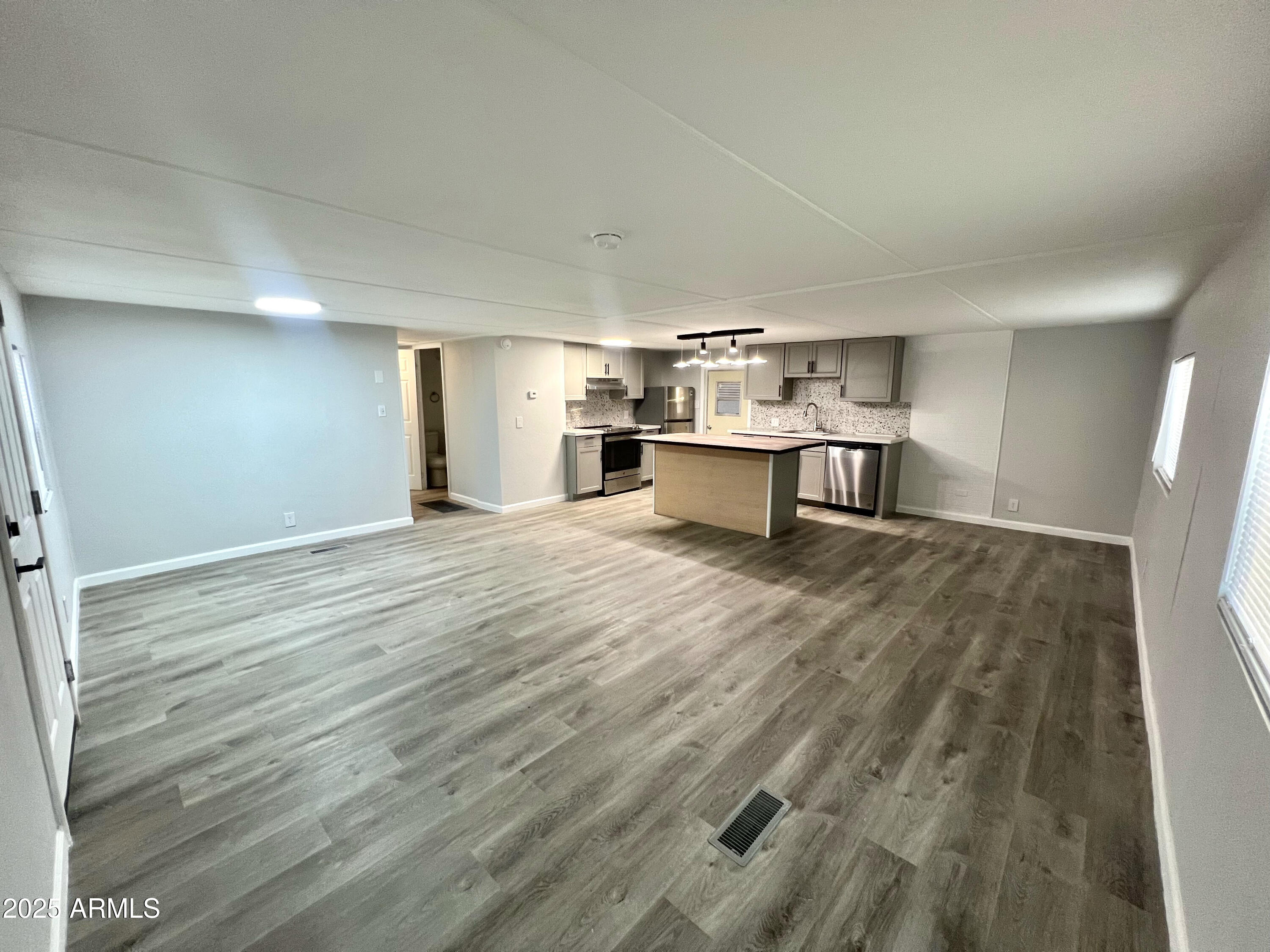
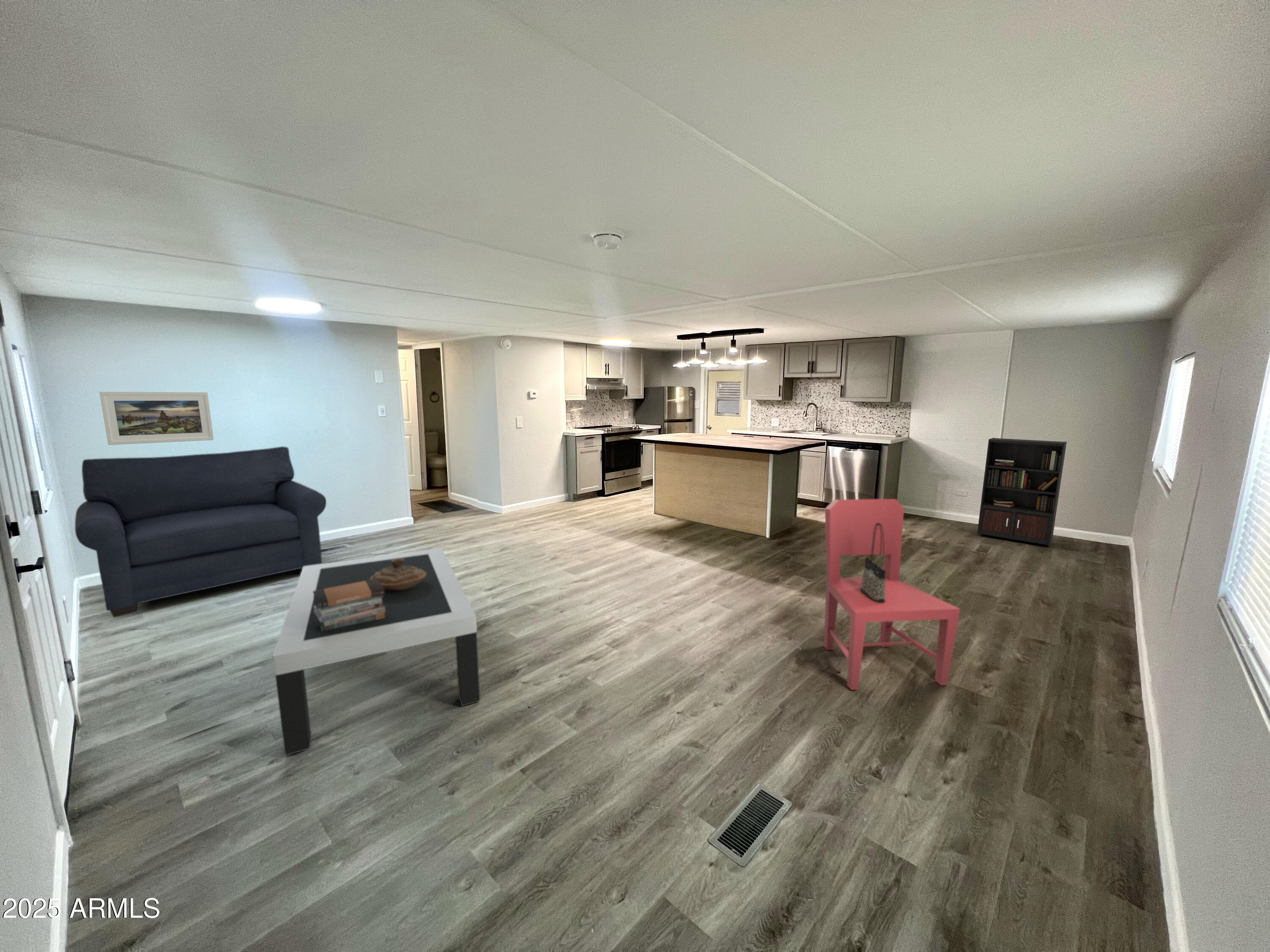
+ bookcase [977,437,1077,547]
+ tote bag [860,523,886,603]
+ book stack [313,579,385,632]
+ sofa [75,446,327,618]
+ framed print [99,391,214,446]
+ decorative bowl [370,559,426,591]
+ dining chair [823,498,961,691]
+ coffee table [272,548,480,756]
